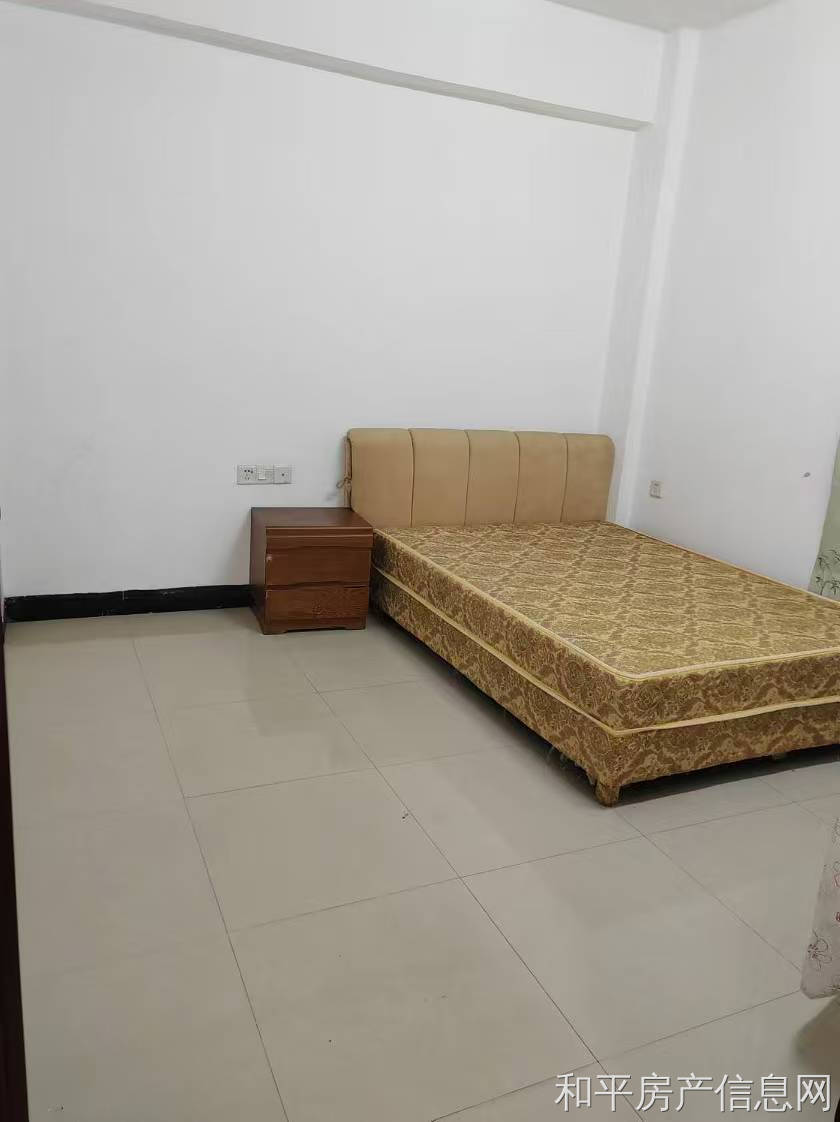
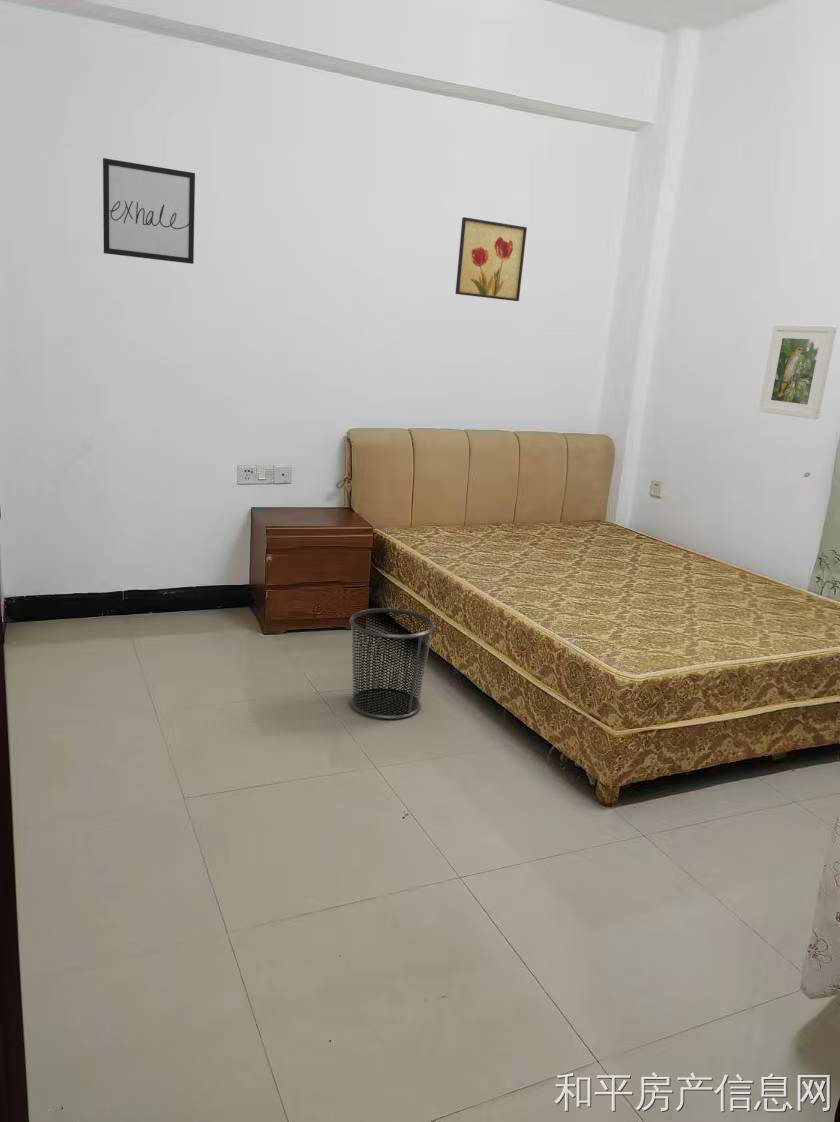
+ wall art [454,216,528,302]
+ wall art [102,157,196,265]
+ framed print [758,324,838,420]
+ waste bin [349,607,435,721]
